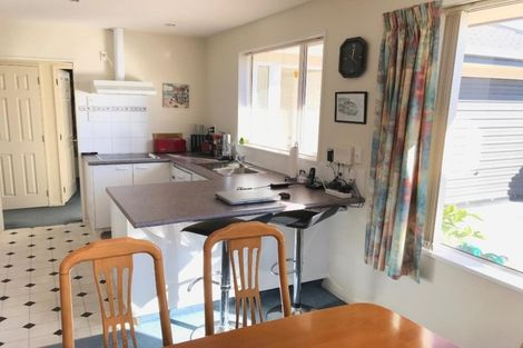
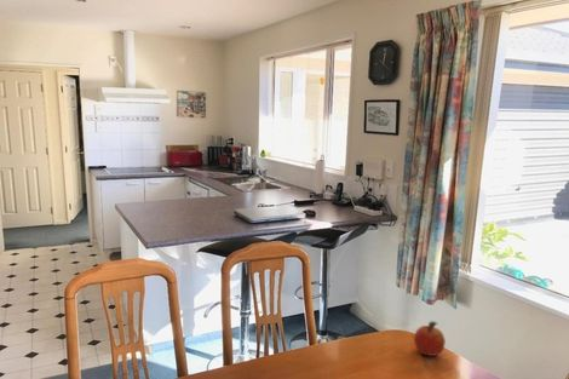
+ fruit [413,320,447,357]
